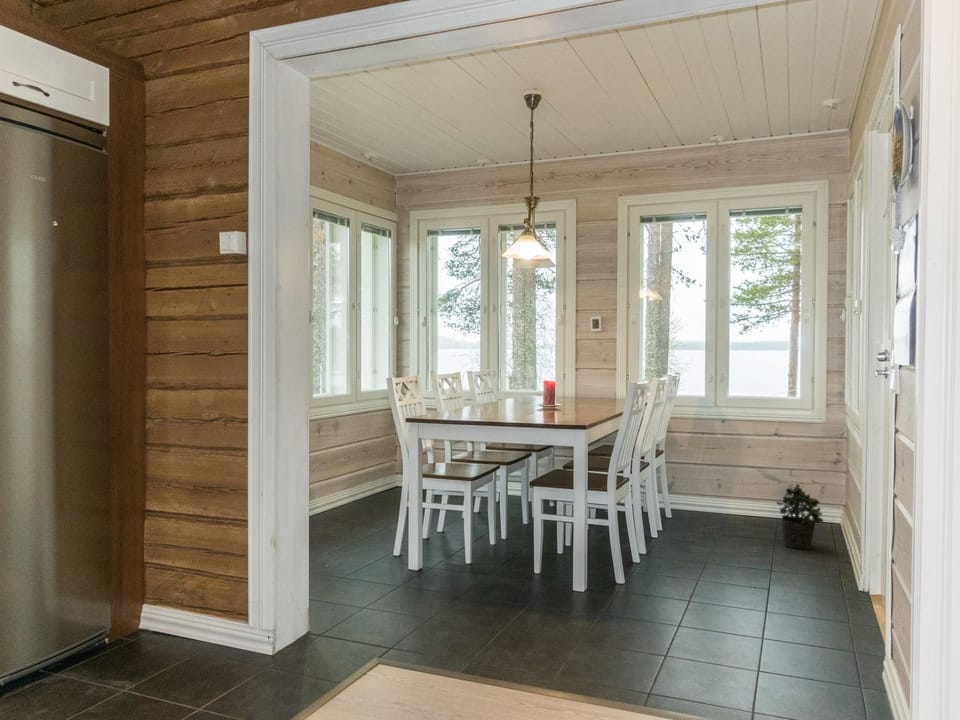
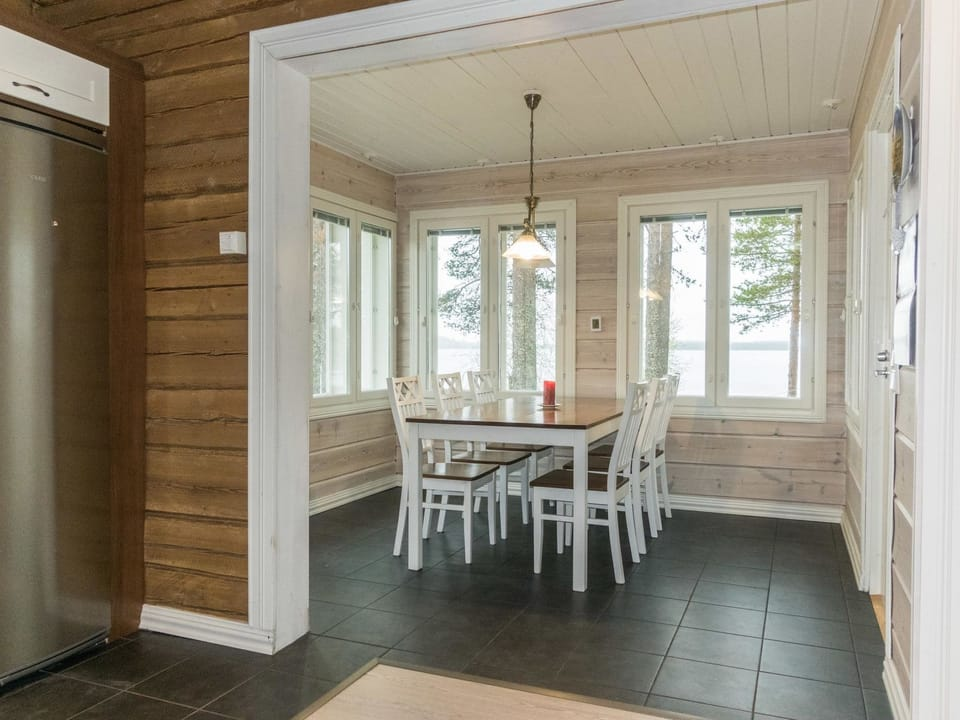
- potted plant [775,483,825,550]
